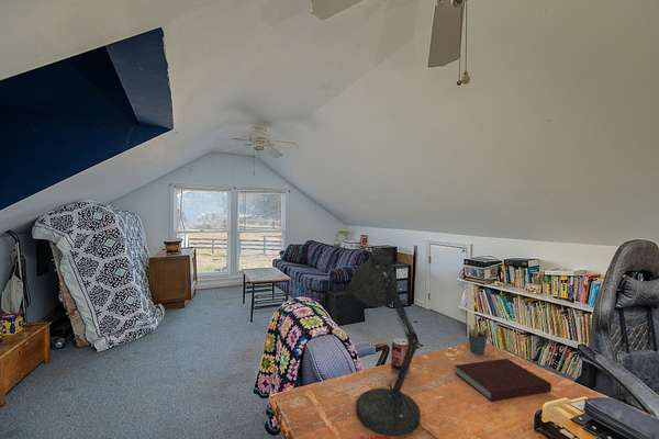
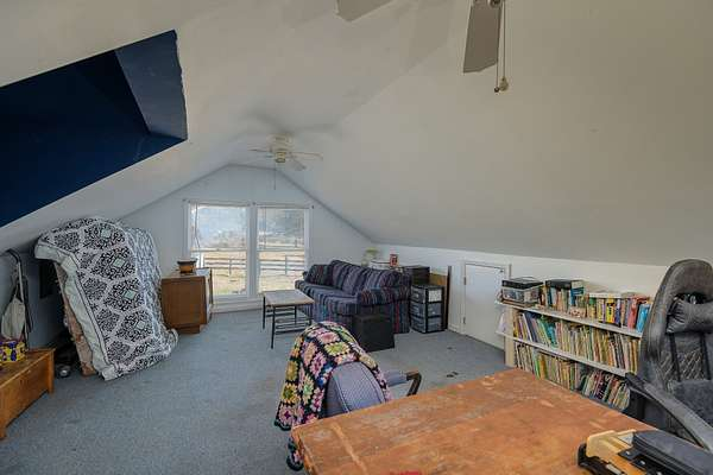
- pen holder [467,324,489,356]
- notebook [454,358,552,403]
- beverage can [390,337,411,374]
- desk lamp [349,248,438,439]
